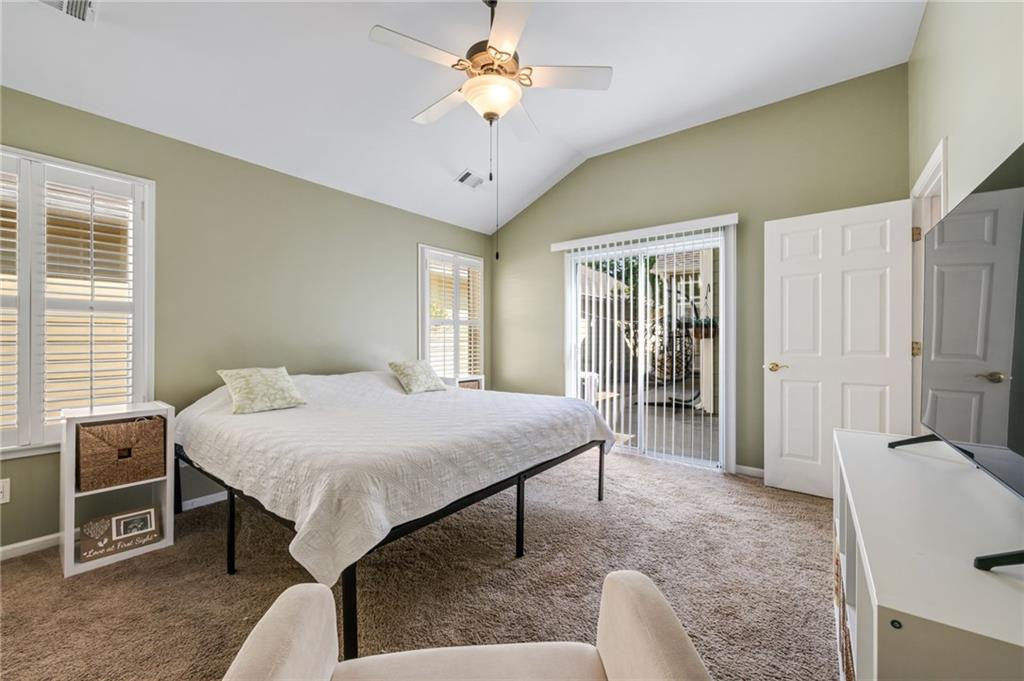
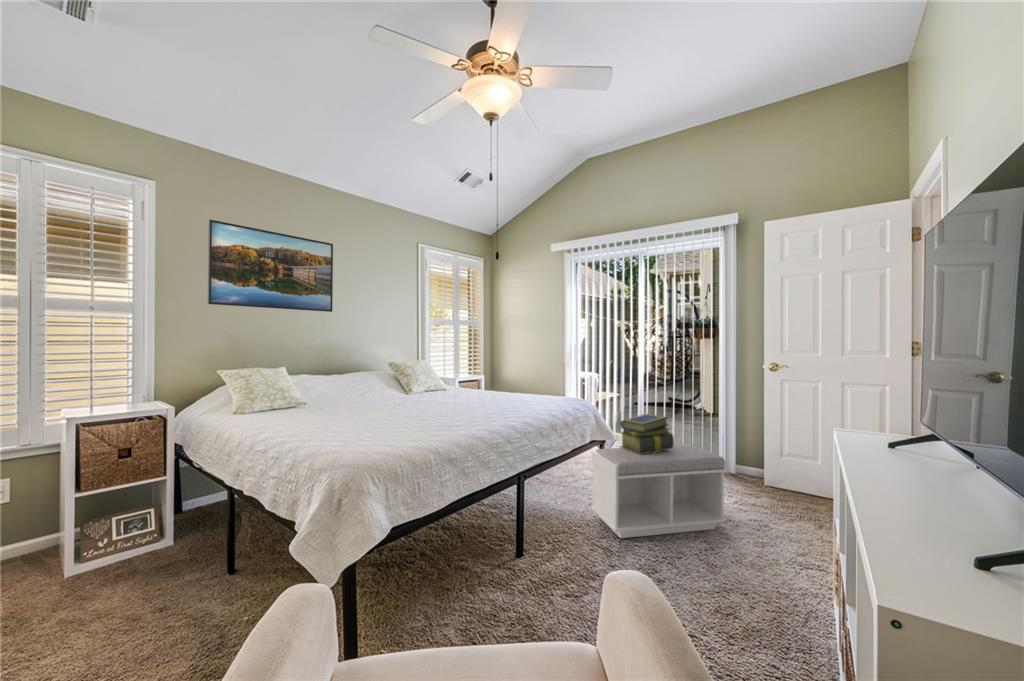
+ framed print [207,219,334,313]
+ stack of books [619,413,675,454]
+ bench [590,443,728,539]
